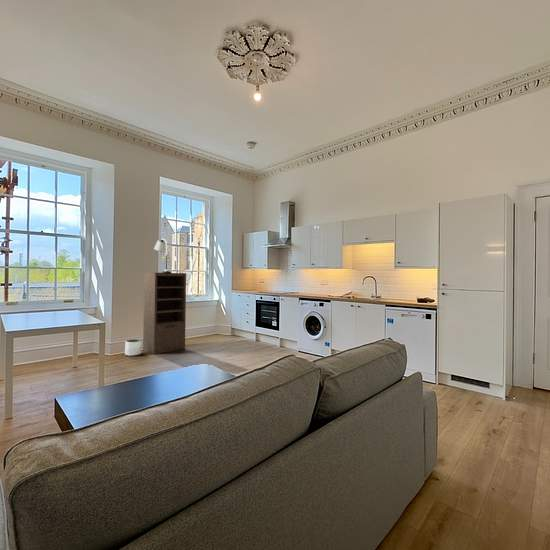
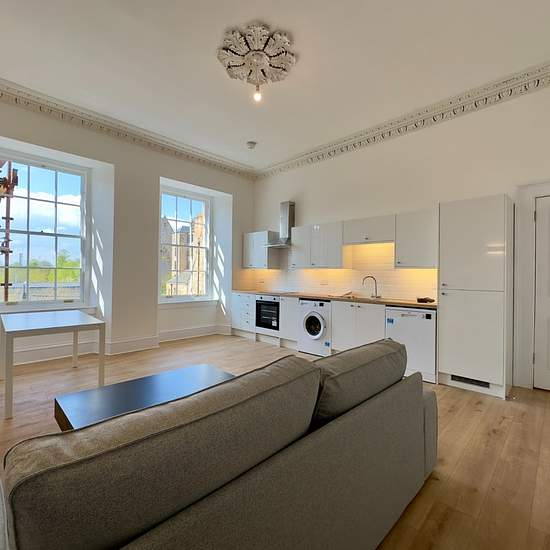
- lamp [153,237,172,273]
- shelving unit [142,272,187,355]
- planter [124,338,143,357]
